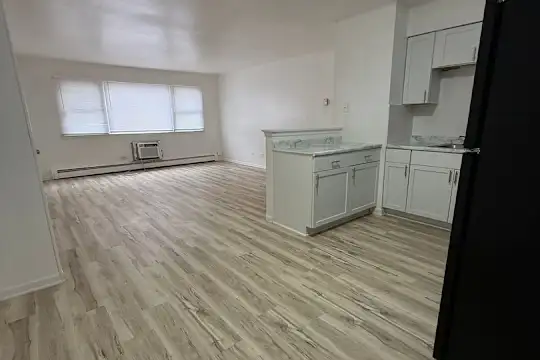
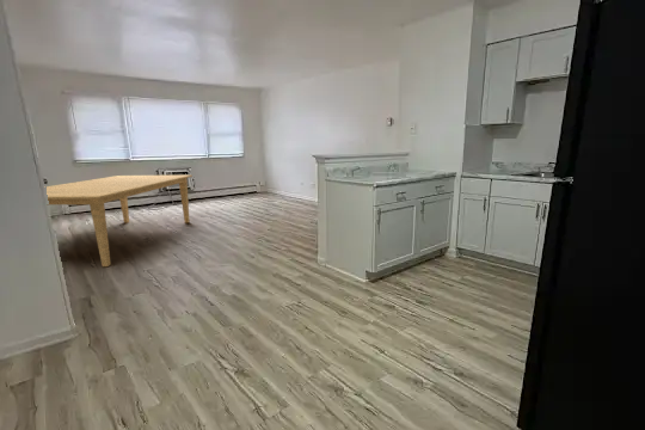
+ dining table [45,174,194,268]
